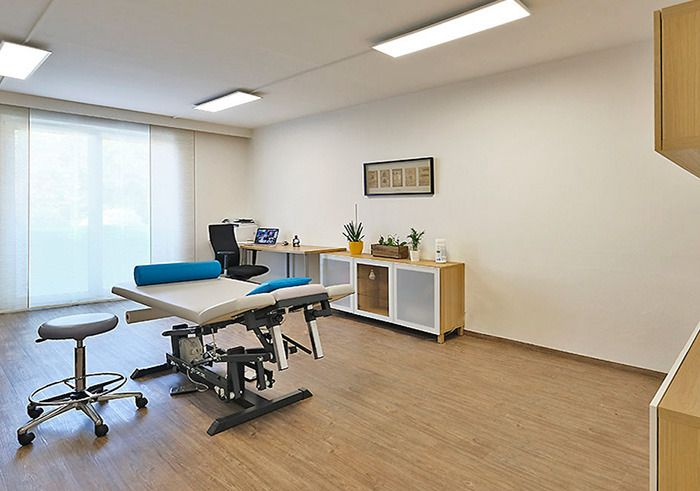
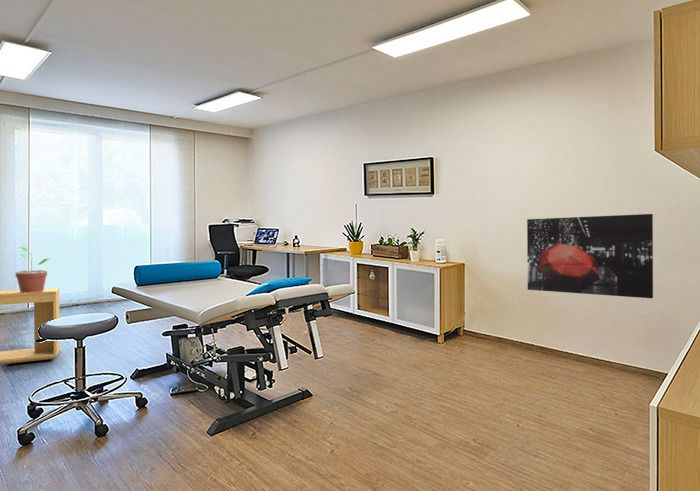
+ wall art [526,213,654,299]
+ side table [0,287,61,365]
+ potted plant [15,246,50,293]
